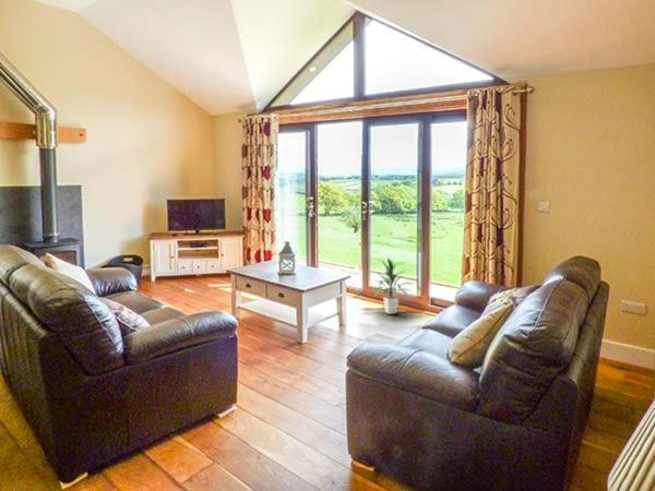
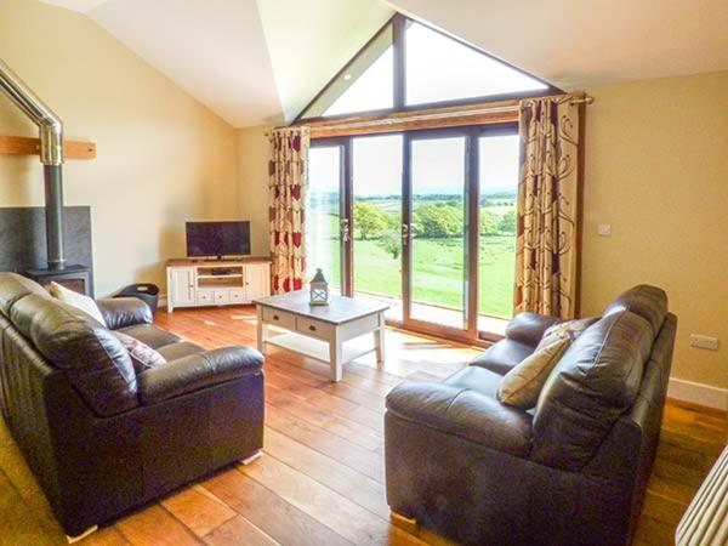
- indoor plant [372,256,416,315]
